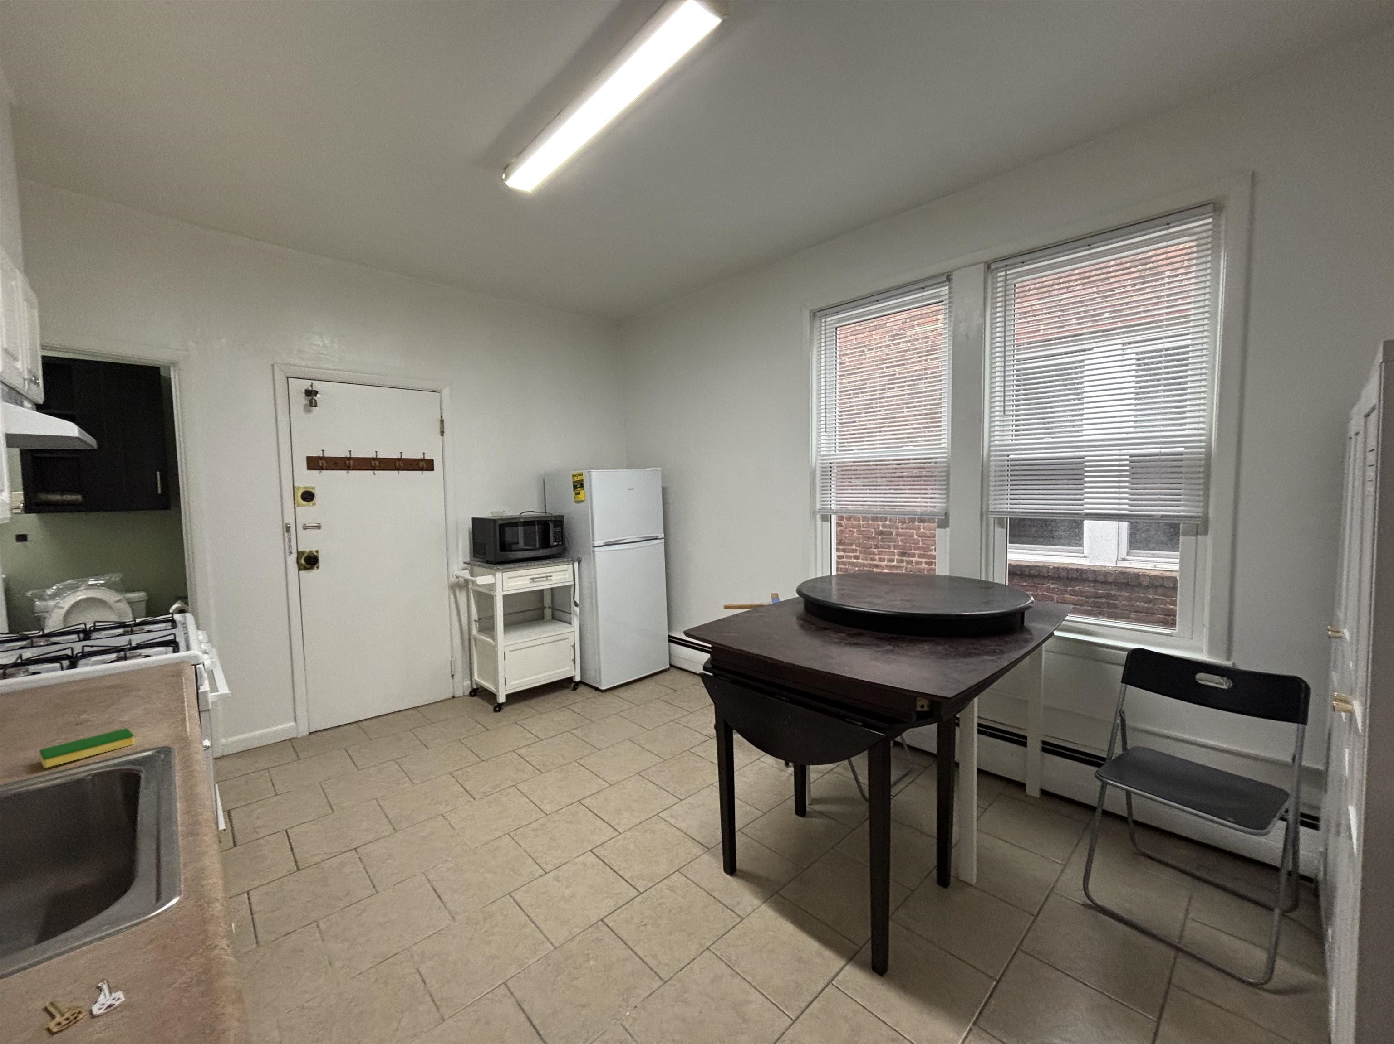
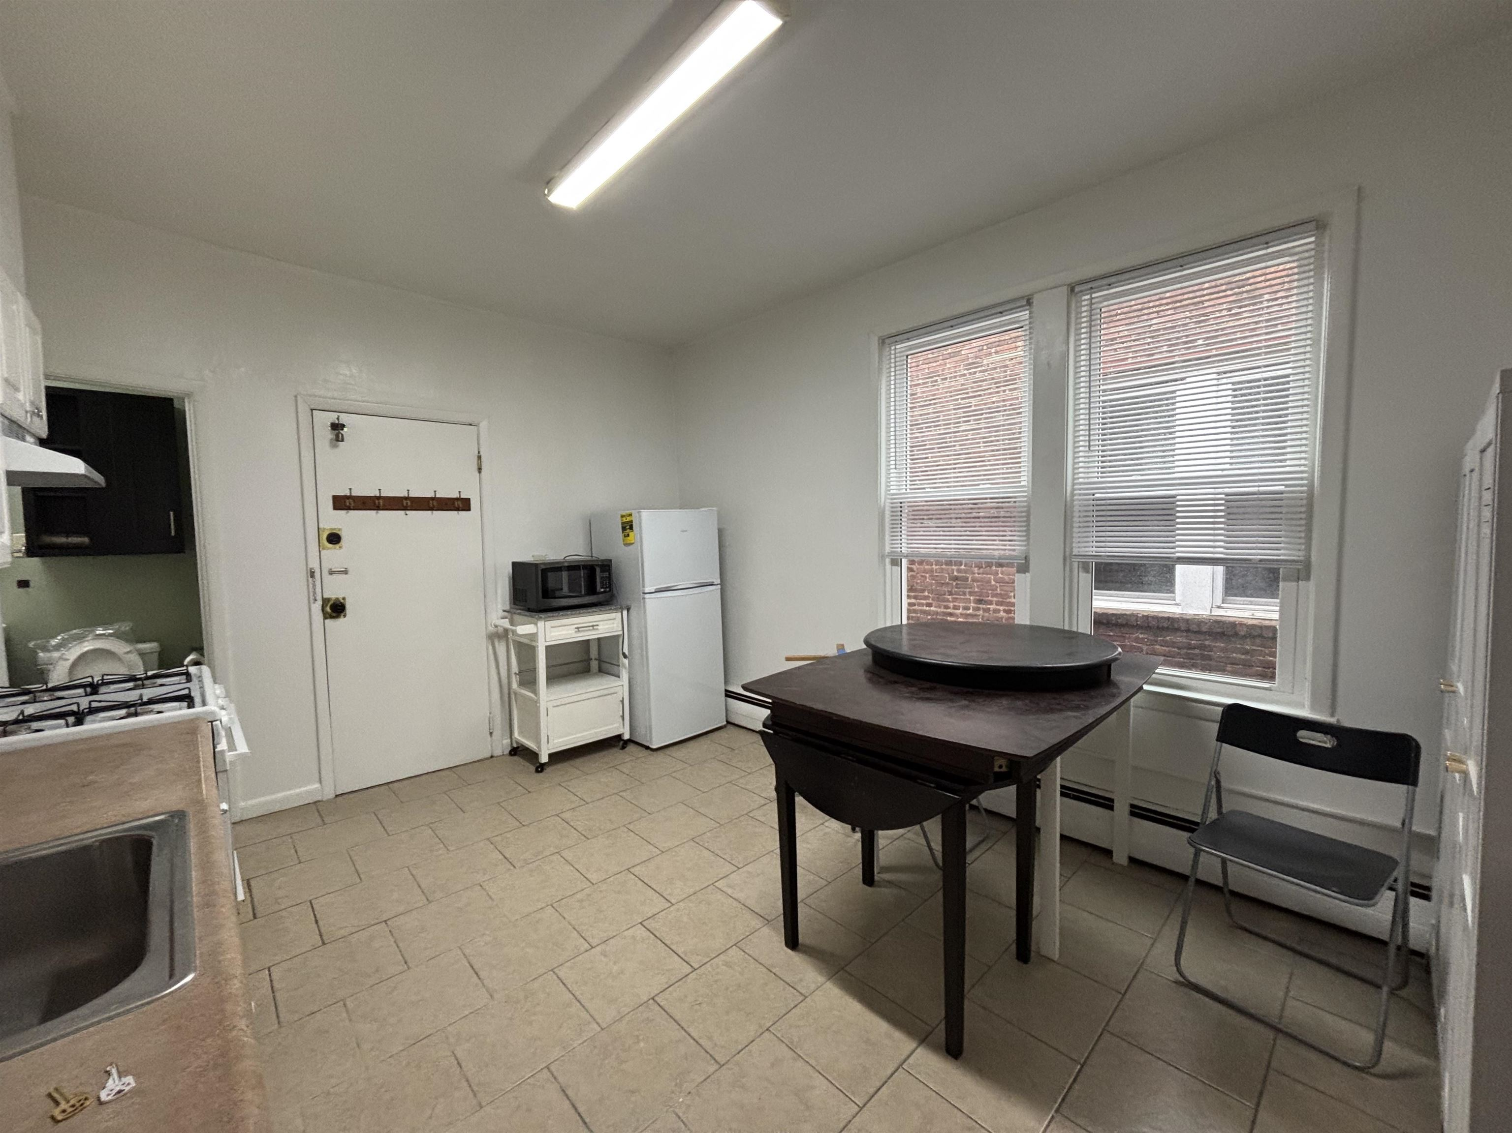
- dish sponge [40,728,135,768]
